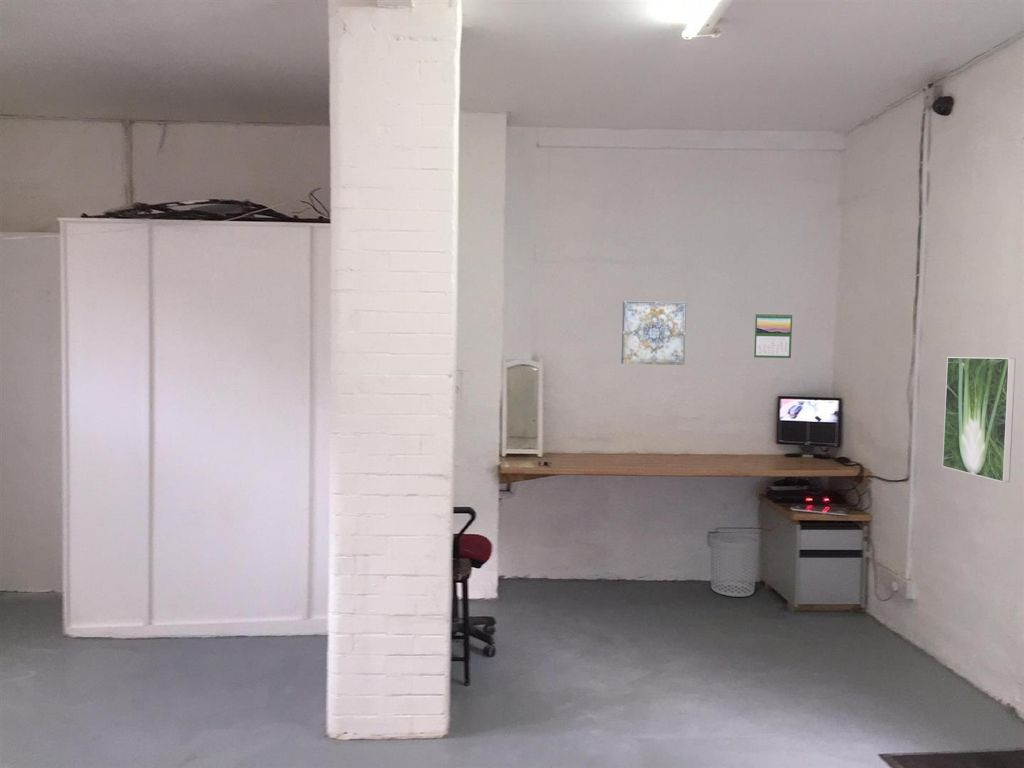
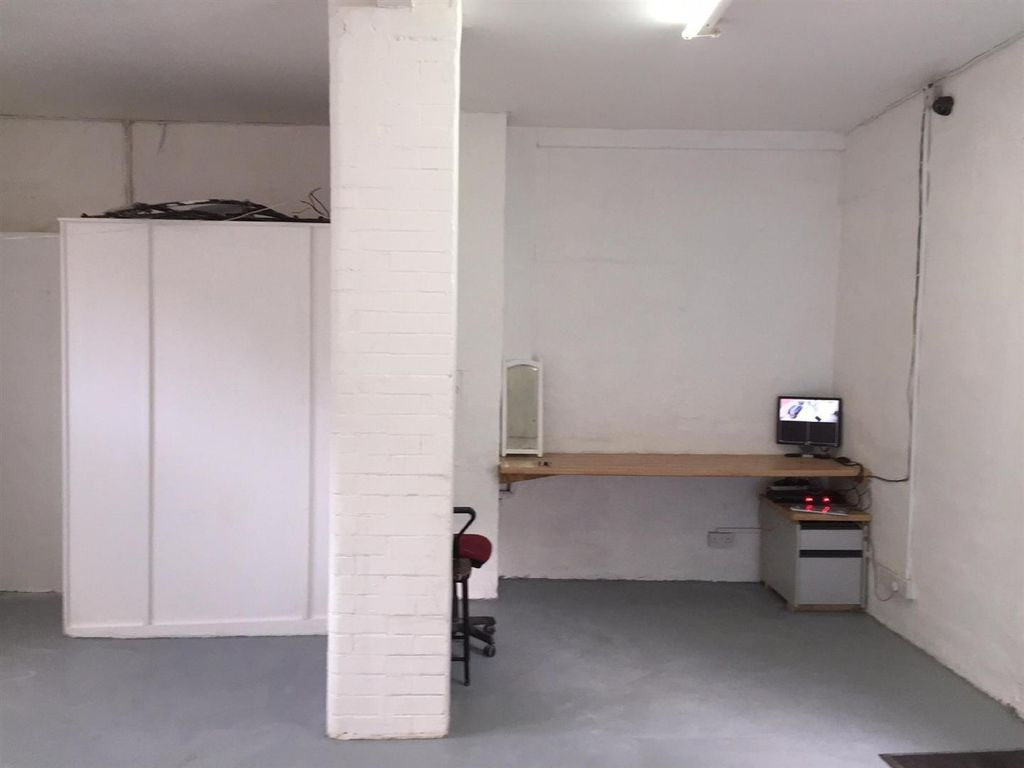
- wall art [620,300,687,366]
- calendar [753,312,793,359]
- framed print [941,356,1017,483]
- waste bin [709,532,759,598]
